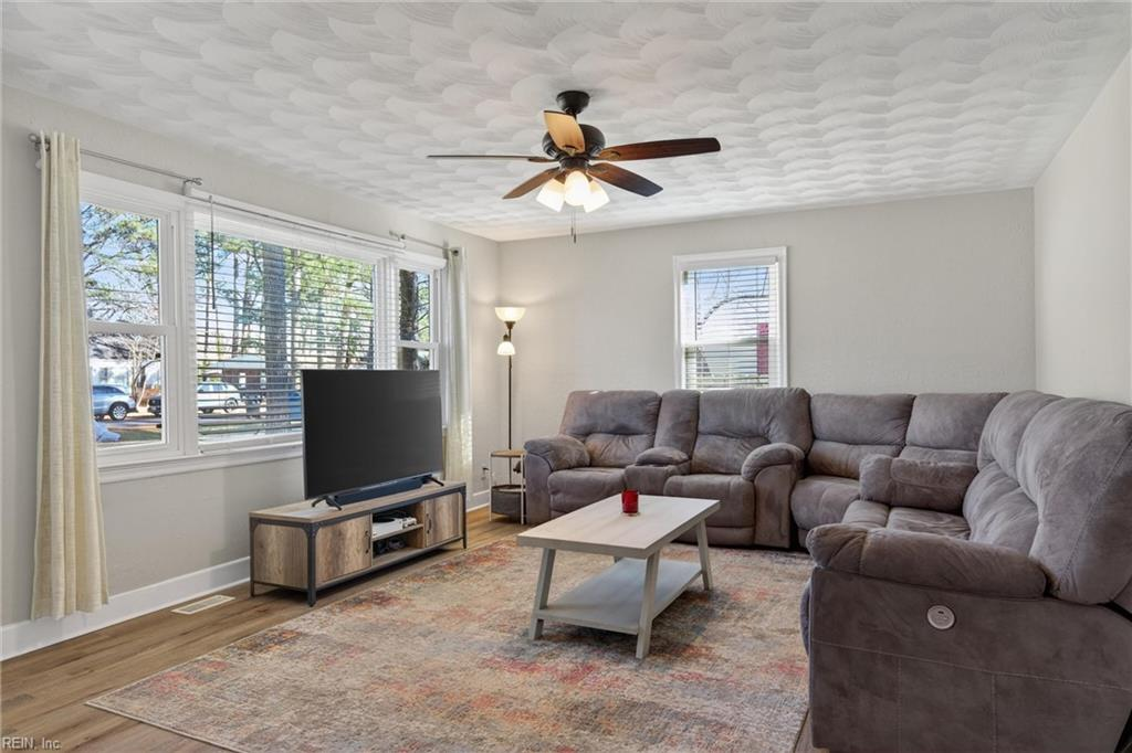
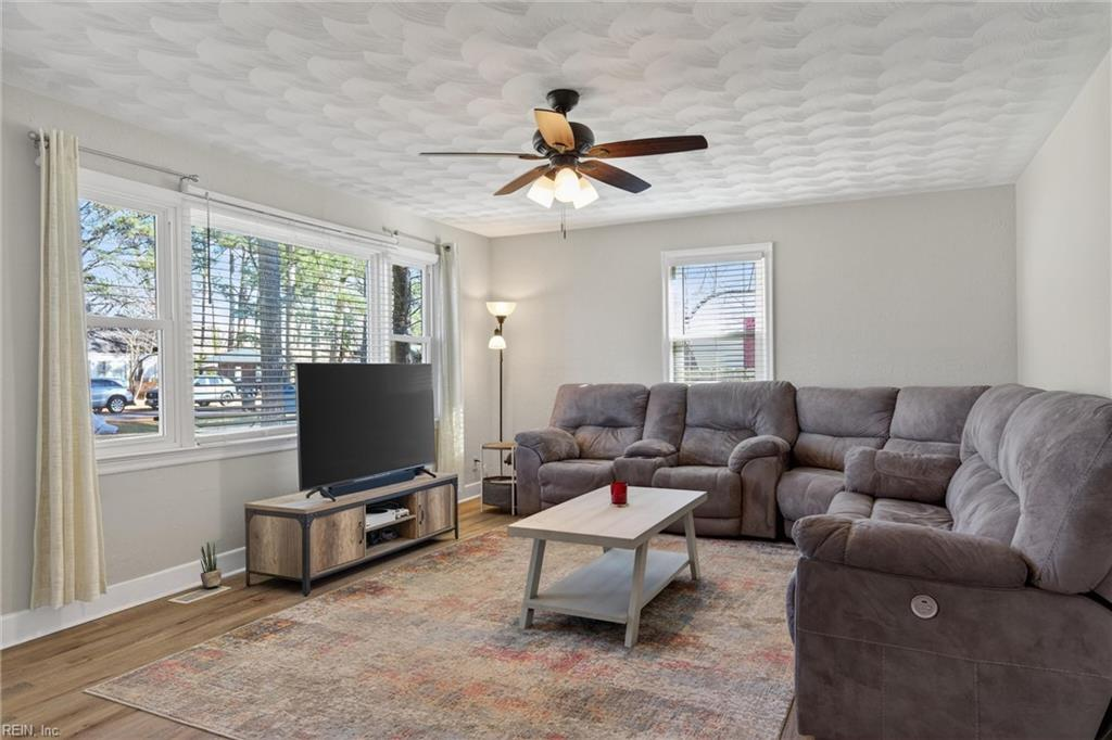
+ potted plant [200,541,223,589]
